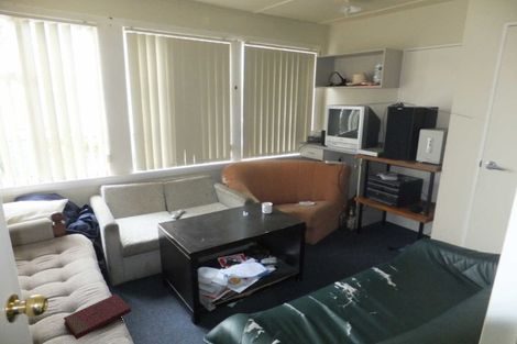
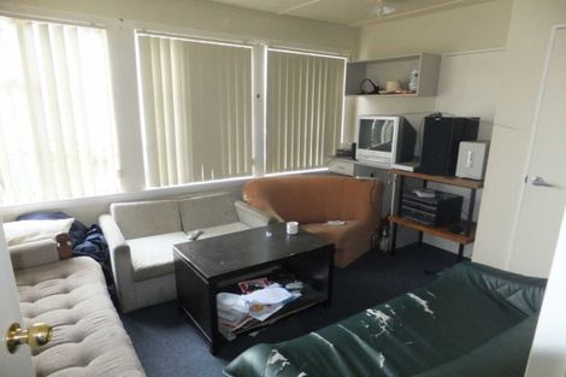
- book [63,293,132,341]
